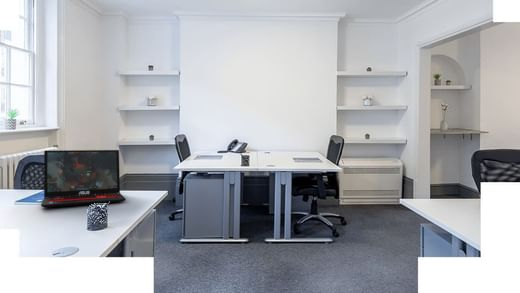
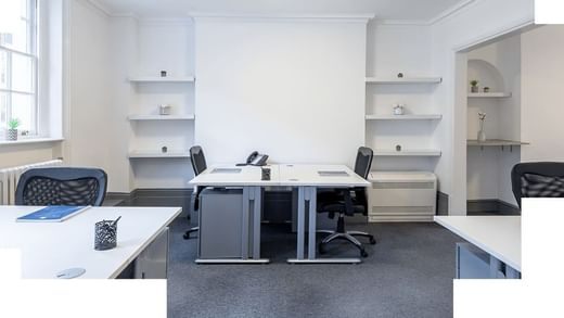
- laptop [40,149,127,208]
